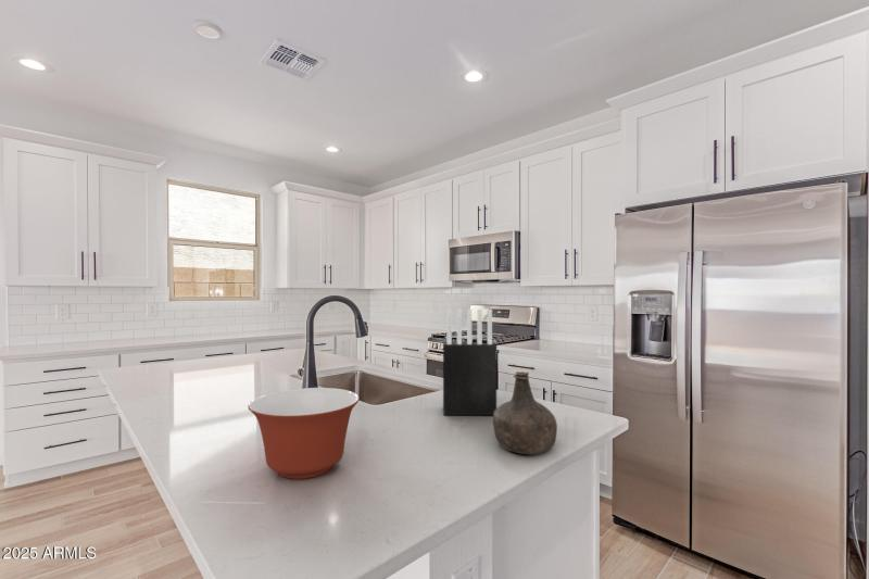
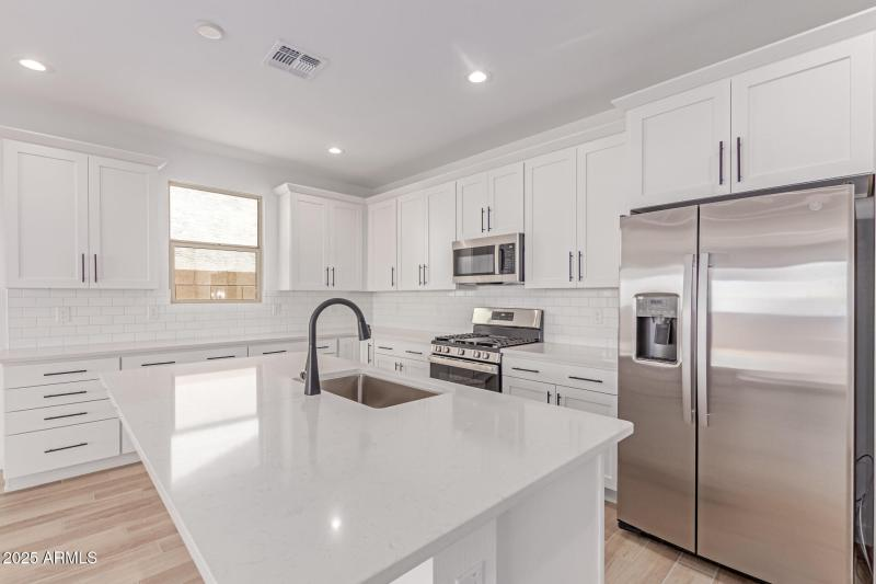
- mixing bowl [247,387,361,480]
- knife block [442,309,498,416]
- bottle [492,370,558,456]
